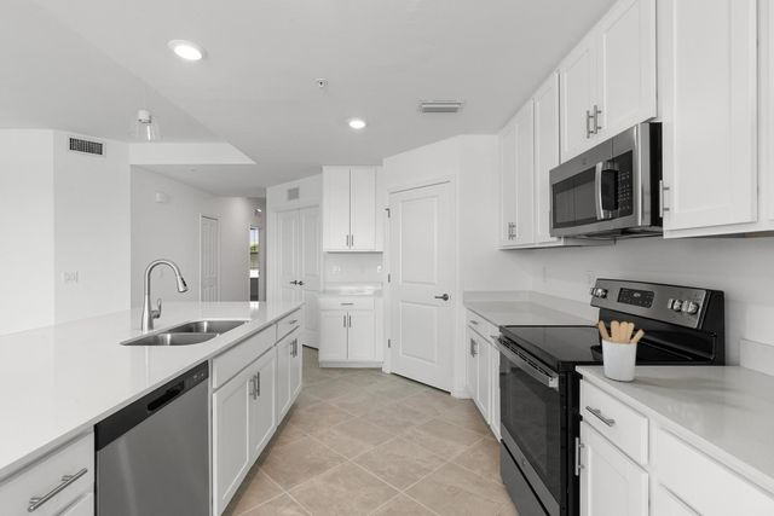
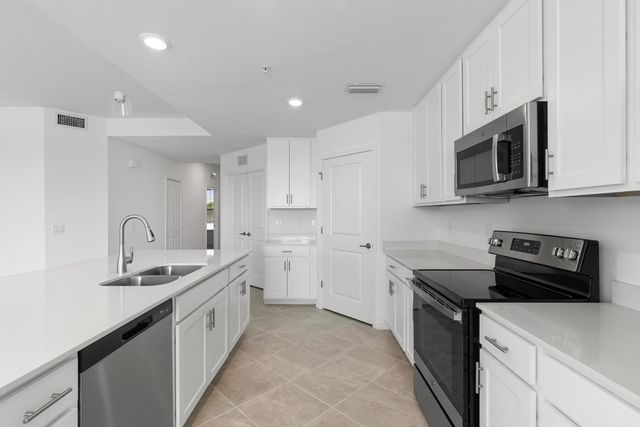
- utensil holder [597,320,645,382]
